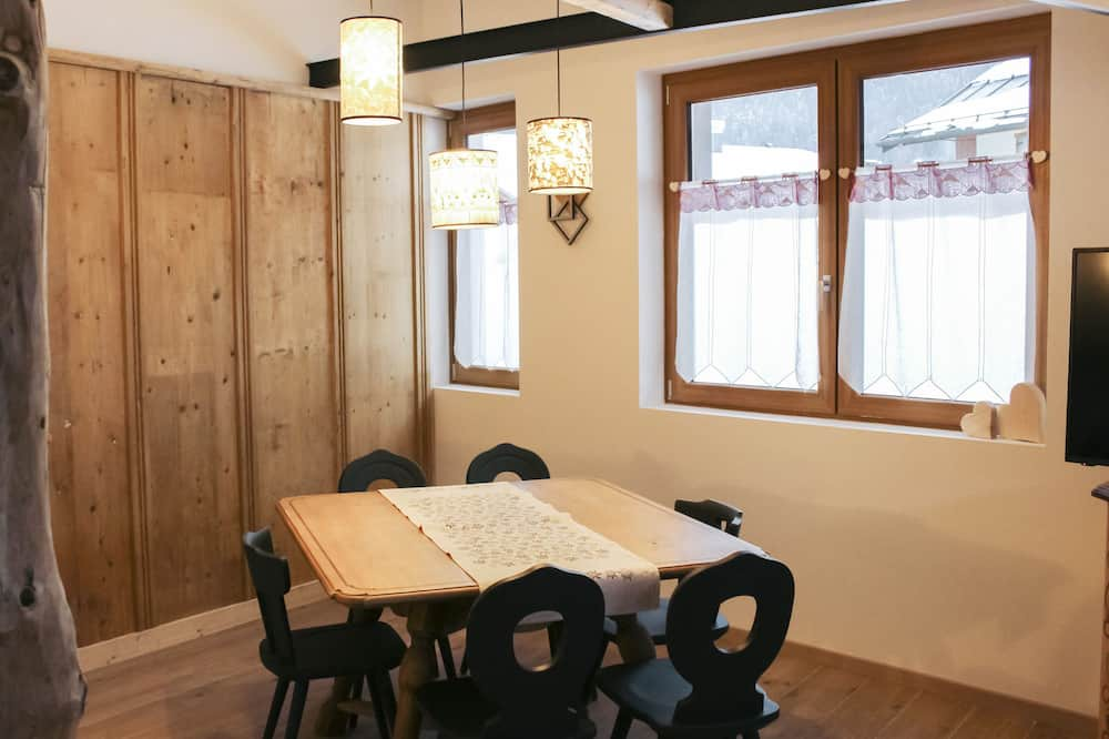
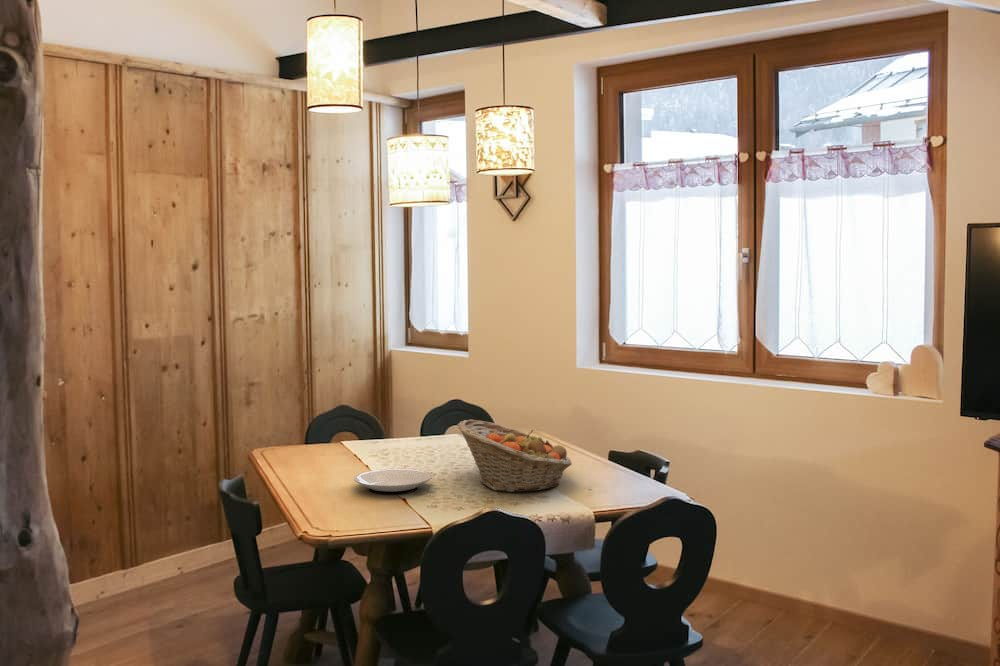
+ plate [353,468,433,495]
+ fruit basket [456,419,573,493]
